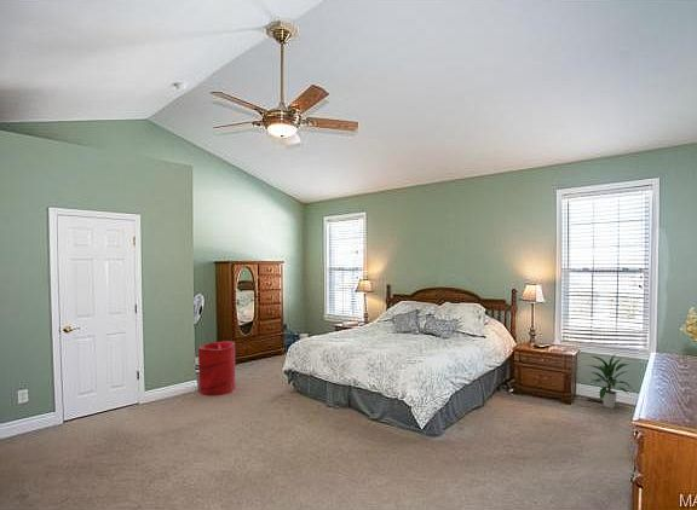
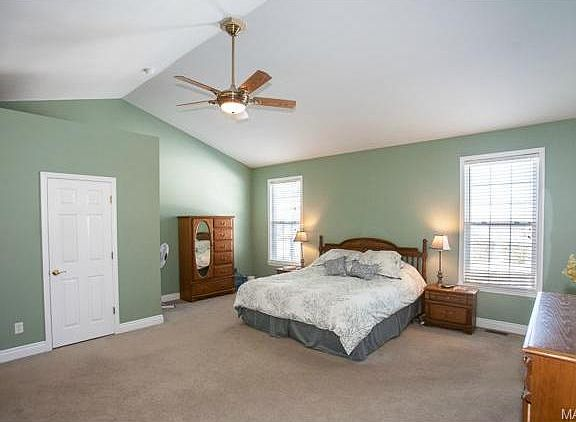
- laundry hamper [197,340,237,396]
- indoor plant [586,354,633,410]
